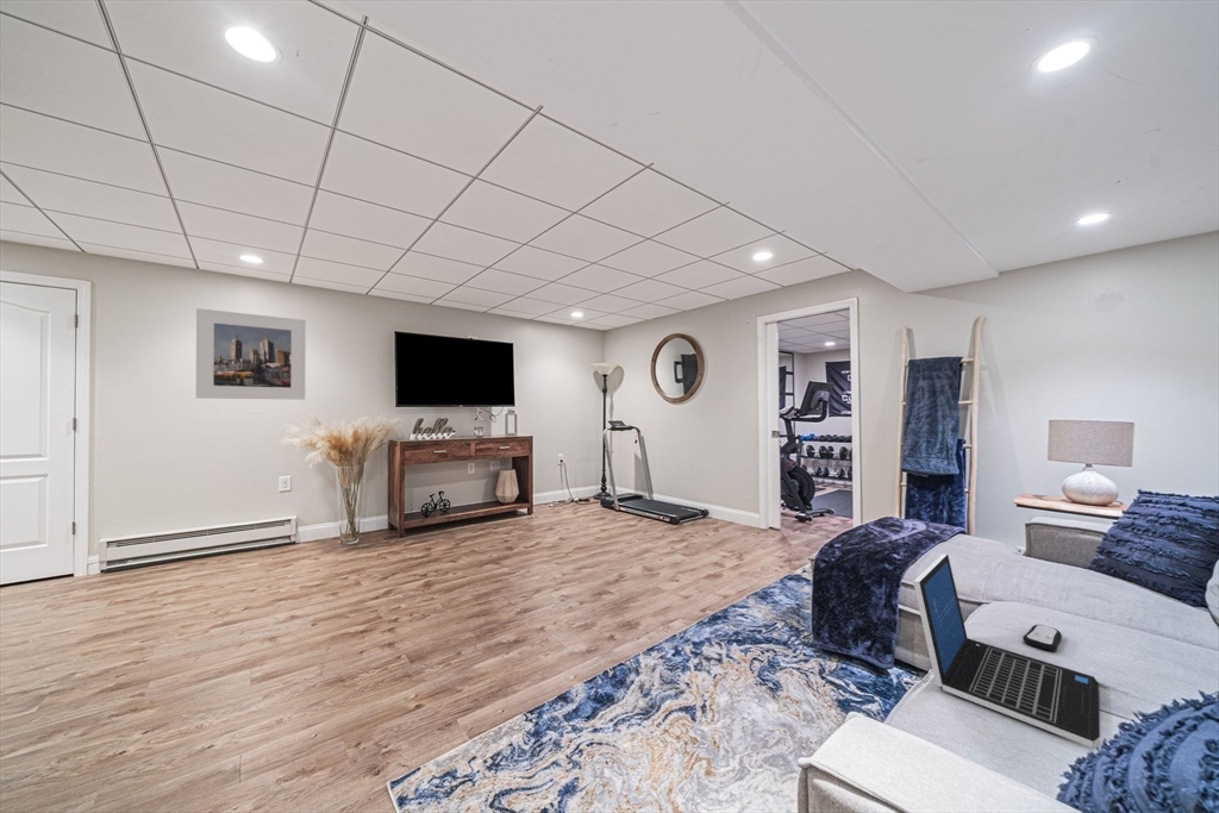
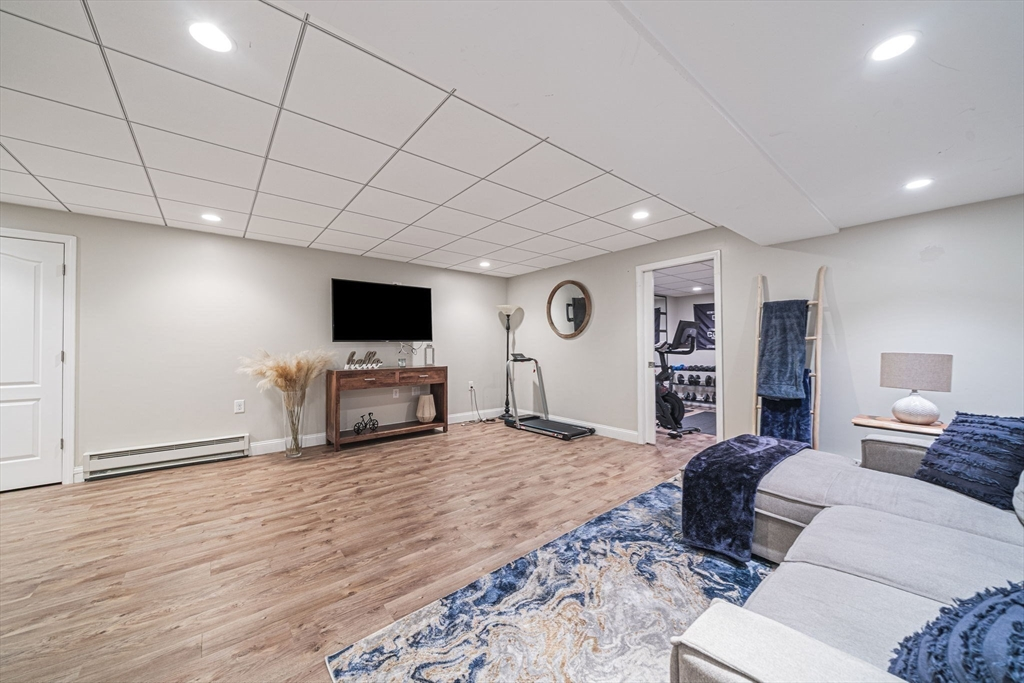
- laptop [912,552,1101,749]
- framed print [195,307,307,401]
- remote control [1021,624,1063,652]
